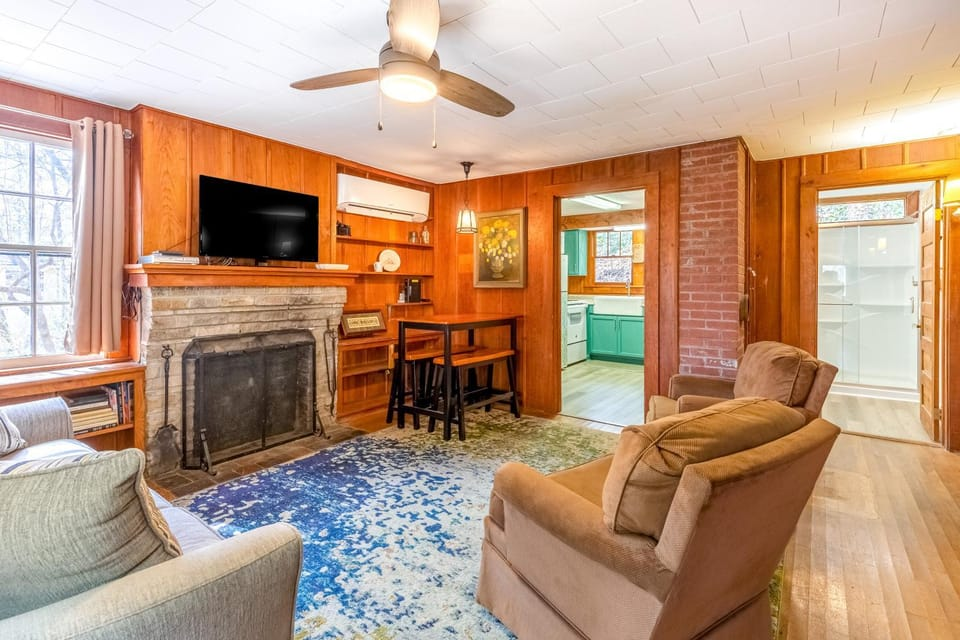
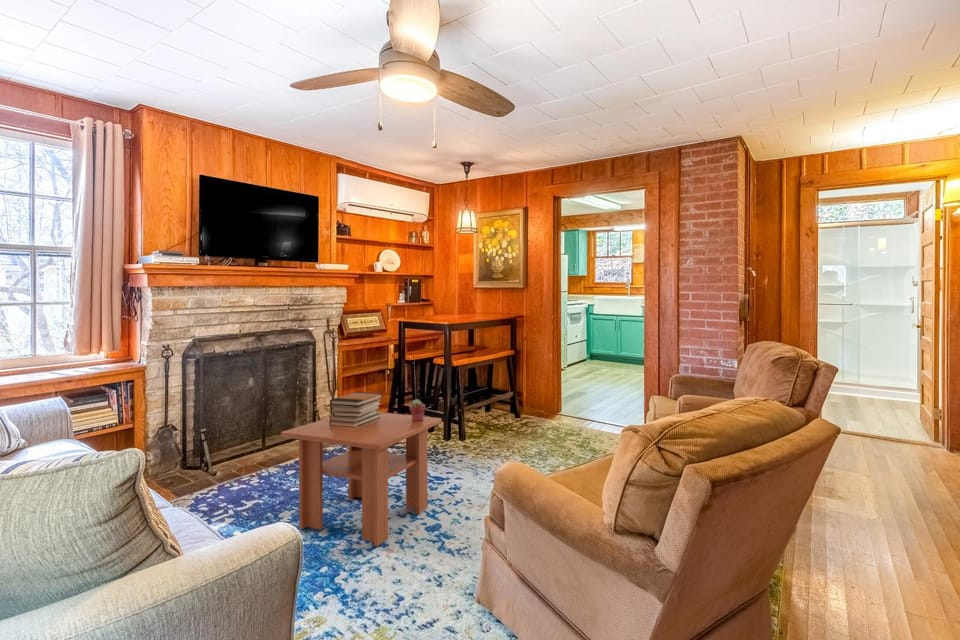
+ potted succulent [408,398,427,421]
+ book stack [328,391,384,428]
+ coffee table [280,411,442,547]
